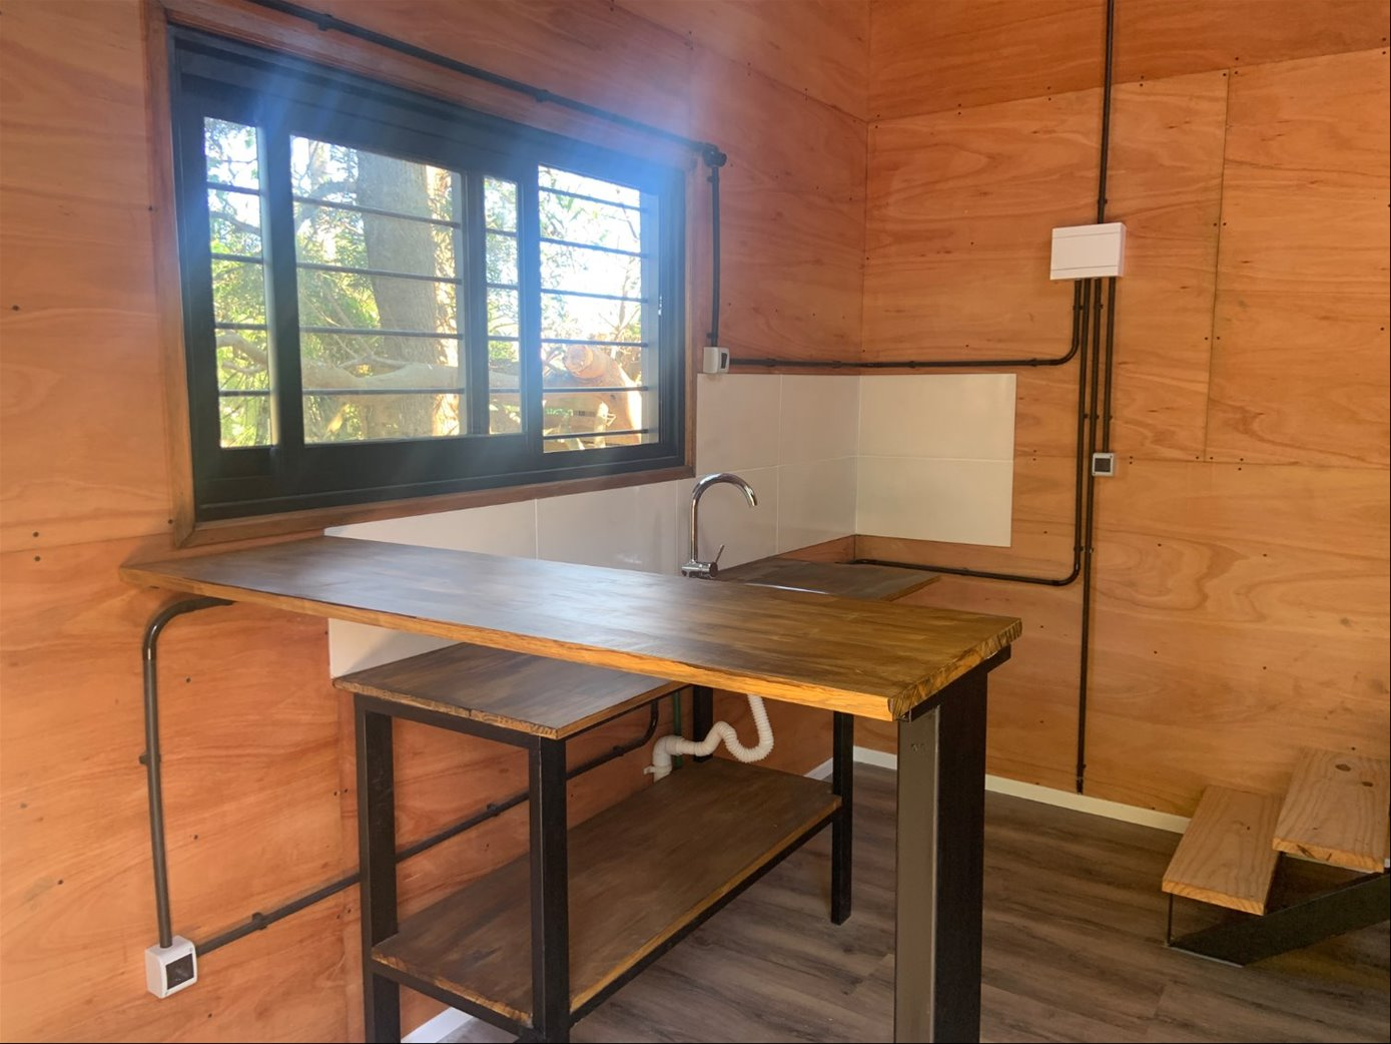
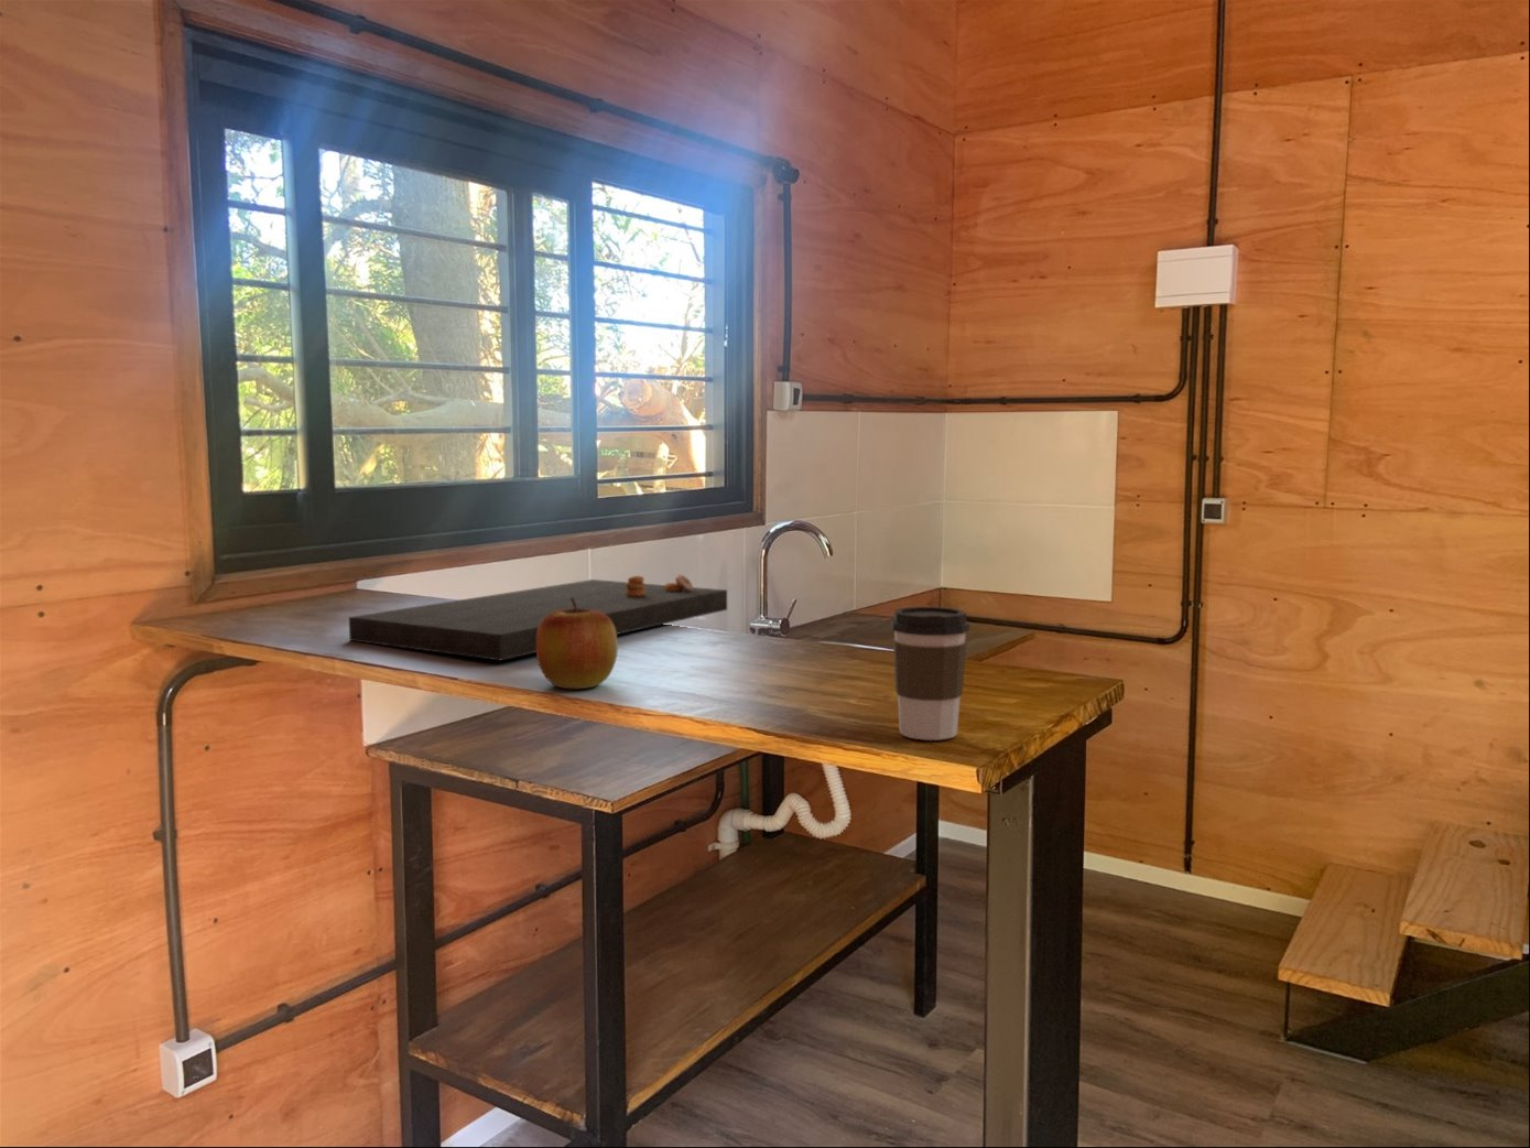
+ coffee cup [890,605,971,742]
+ cutting board [348,574,728,662]
+ apple [535,597,619,690]
